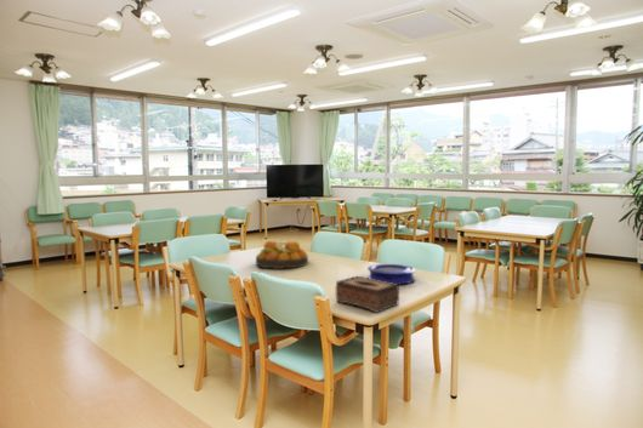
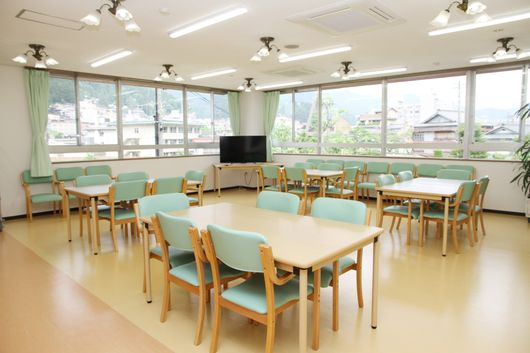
- fruit bowl [255,240,309,270]
- tissue box [335,275,400,314]
- plate [366,263,417,285]
